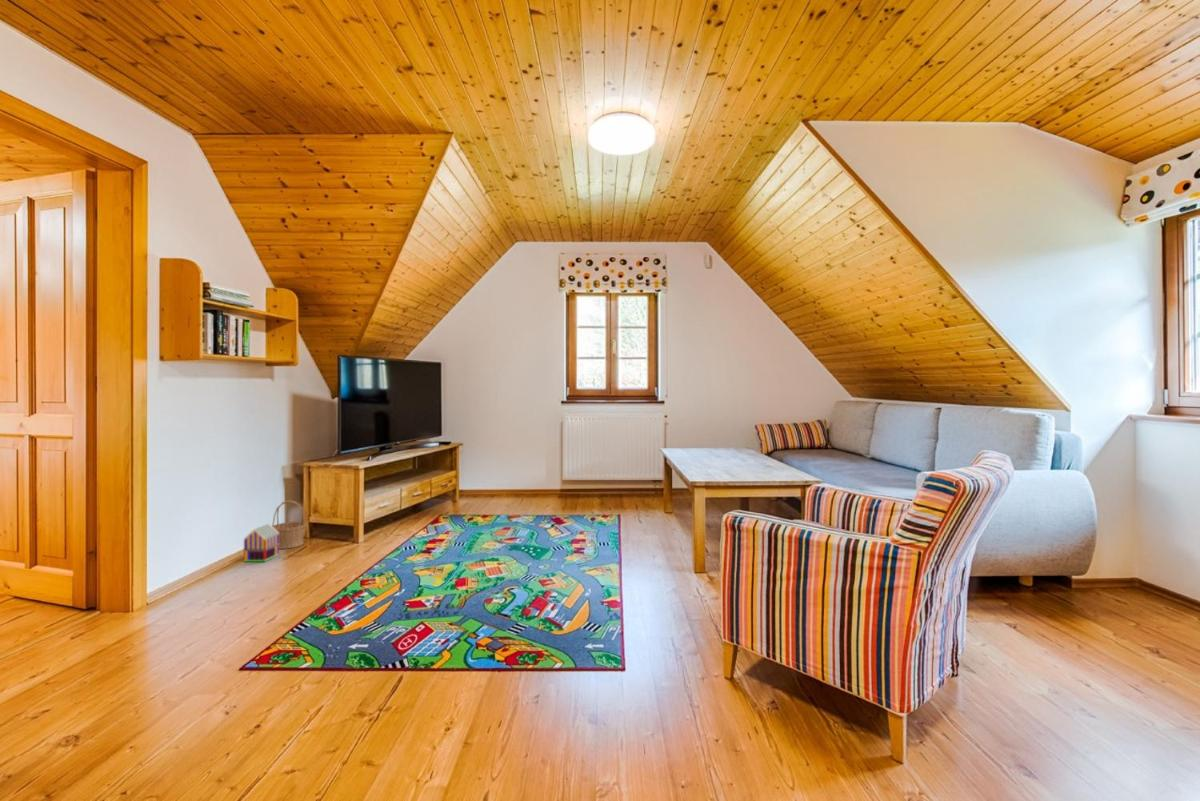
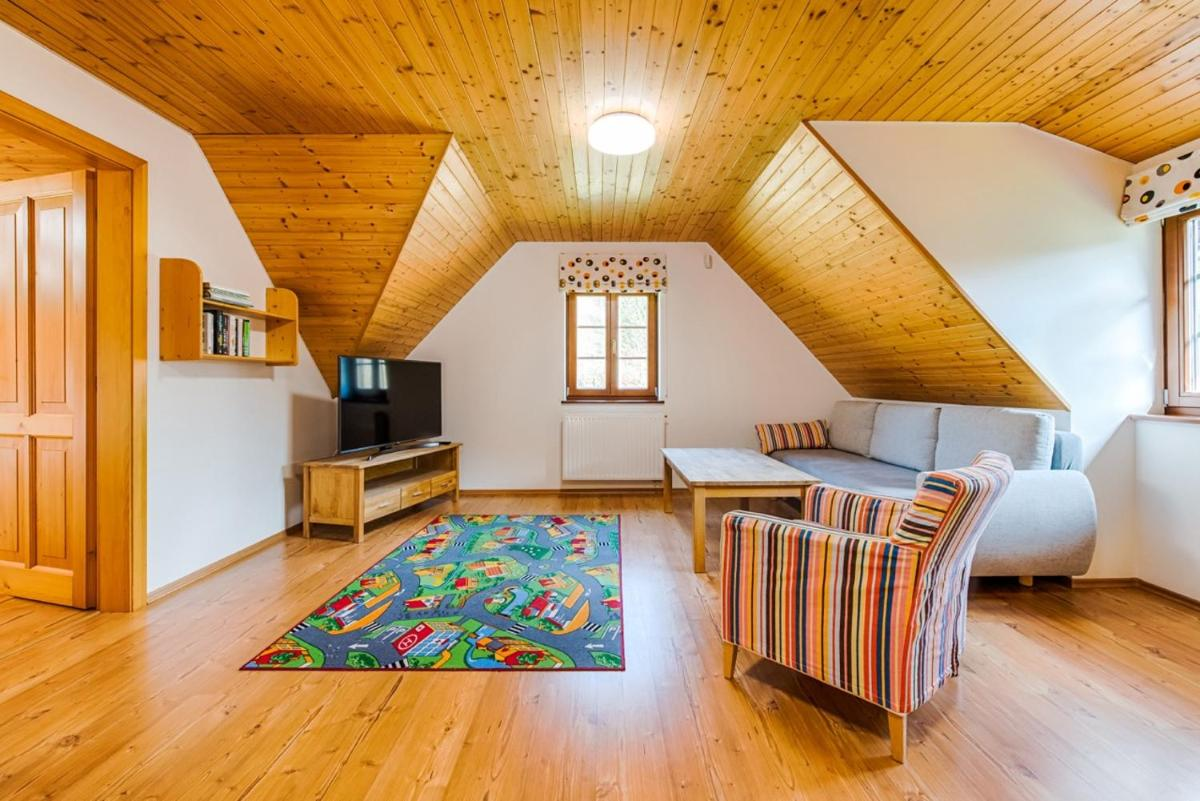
- basket [271,500,308,550]
- toy house [243,523,280,563]
